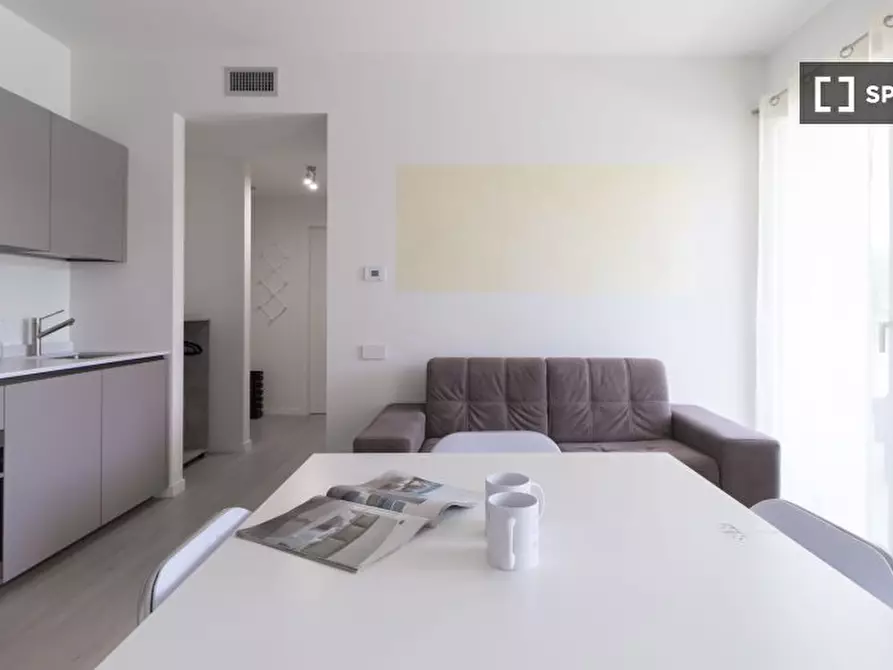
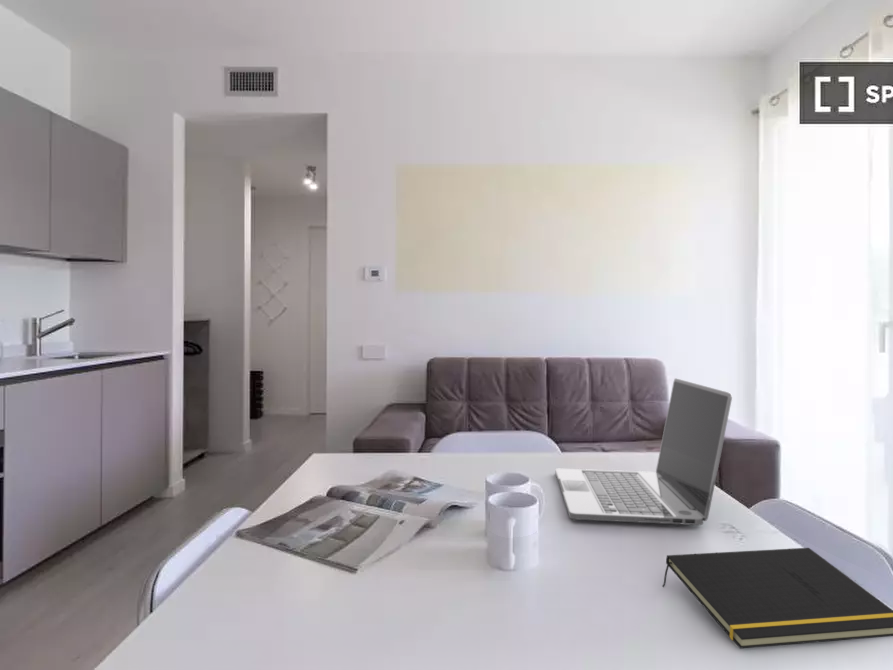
+ notepad [661,547,893,650]
+ laptop [555,377,733,526]
